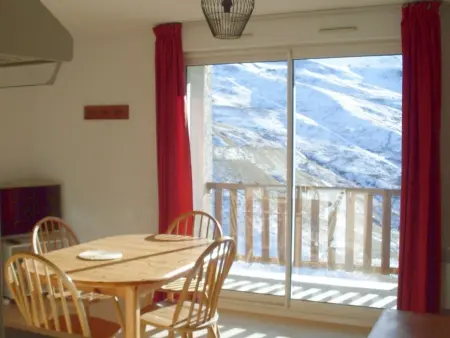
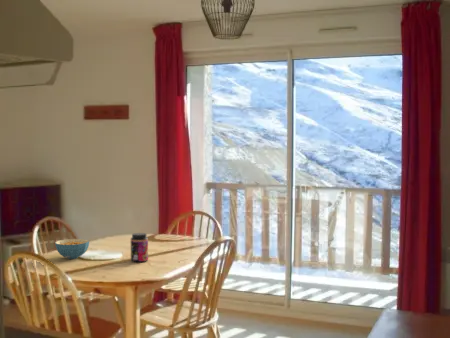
+ jar [130,232,149,263]
+ cereal bowl [54,238,90,260]
